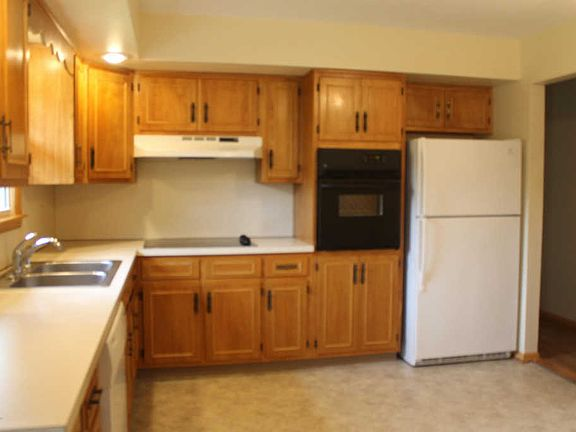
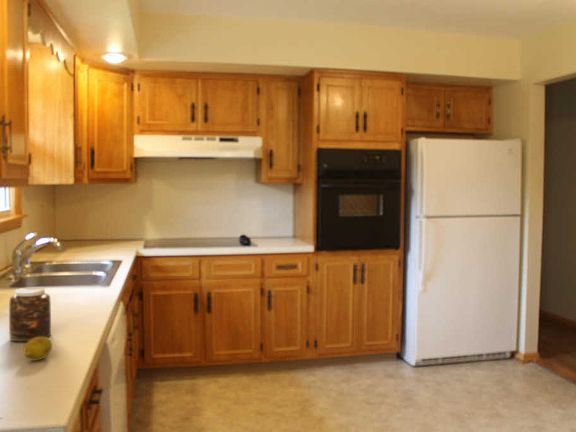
+ jar [8,286,52,342]
+ fruit [23,337,53,362]
